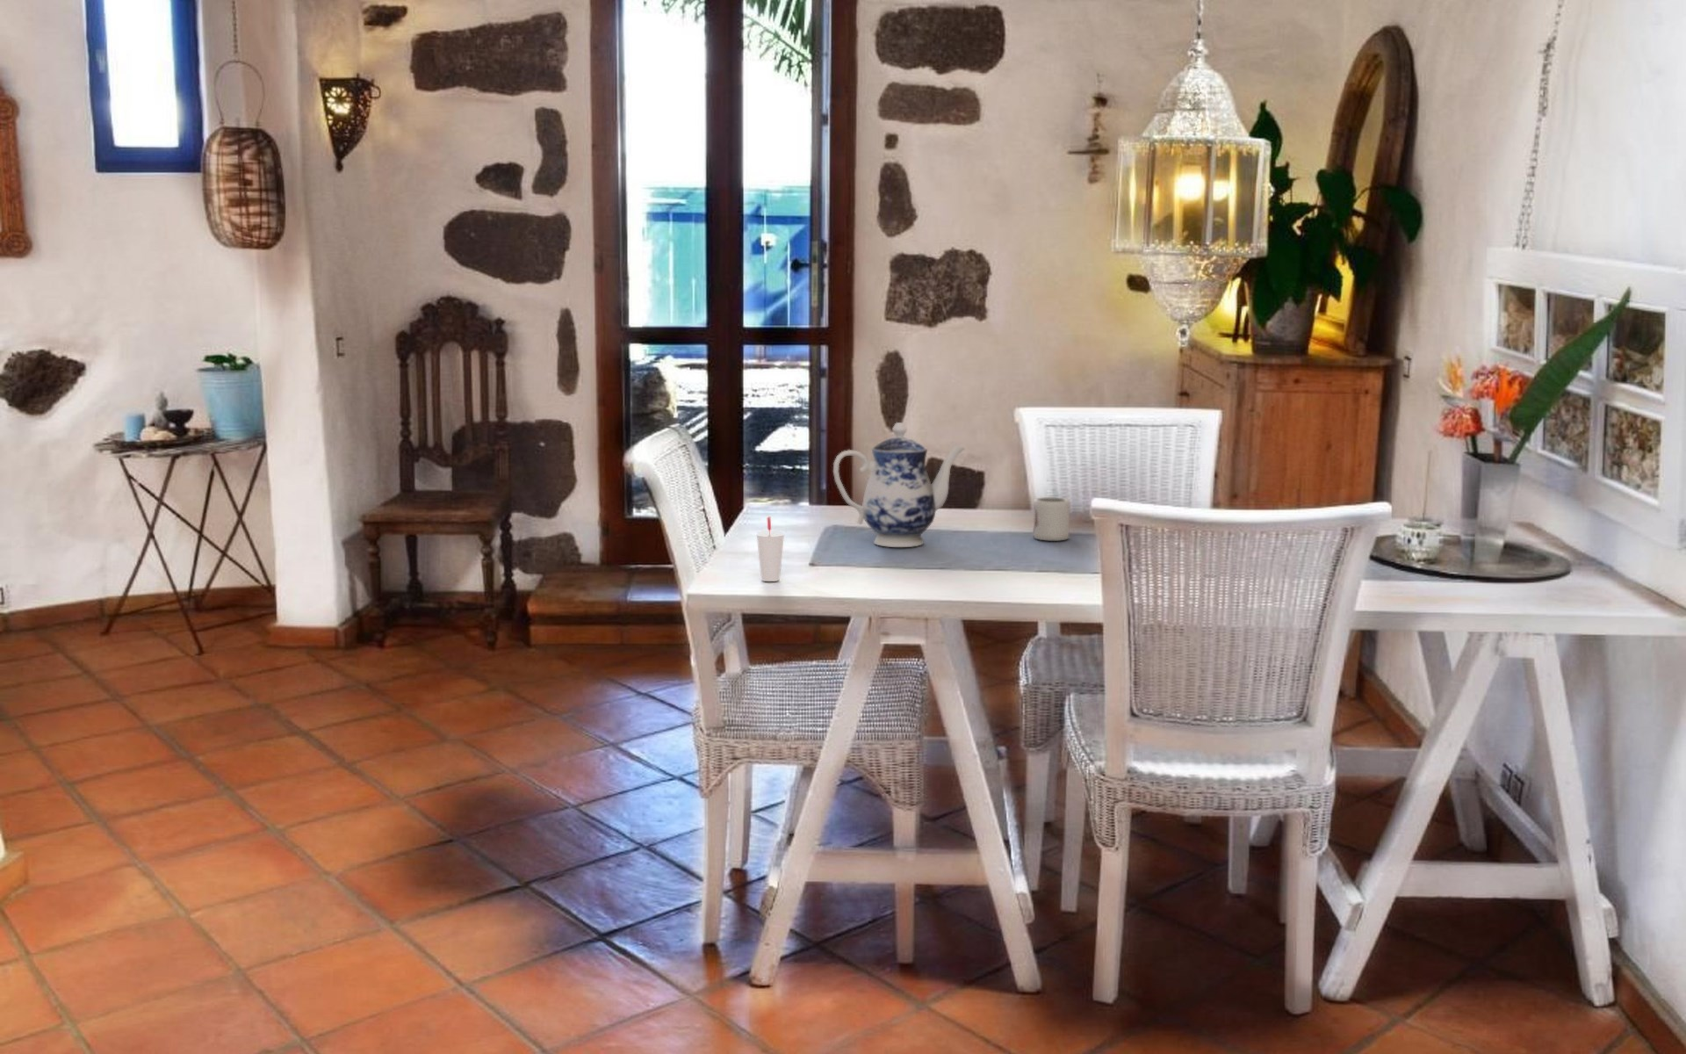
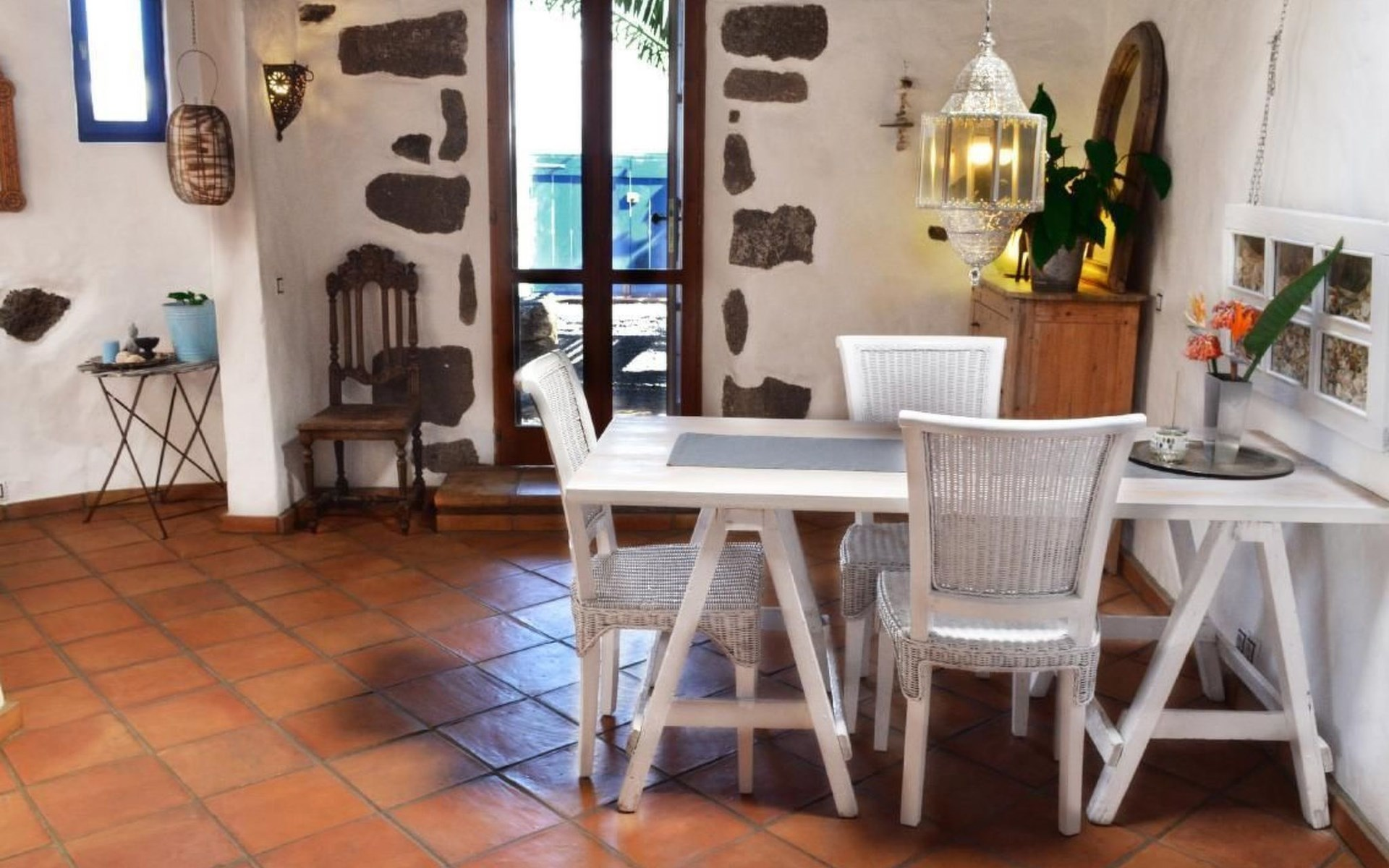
- cup [755,516,785,583]
- teapot [833,421,966,548]
- cup [1033,497,1071,542]
